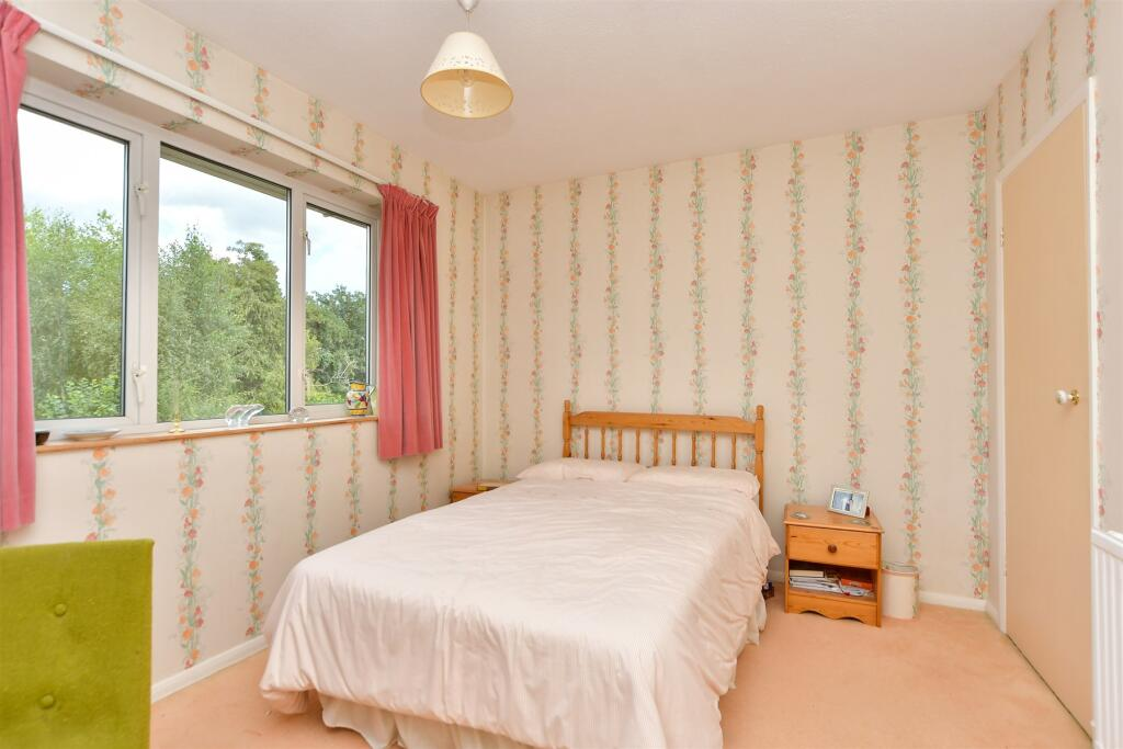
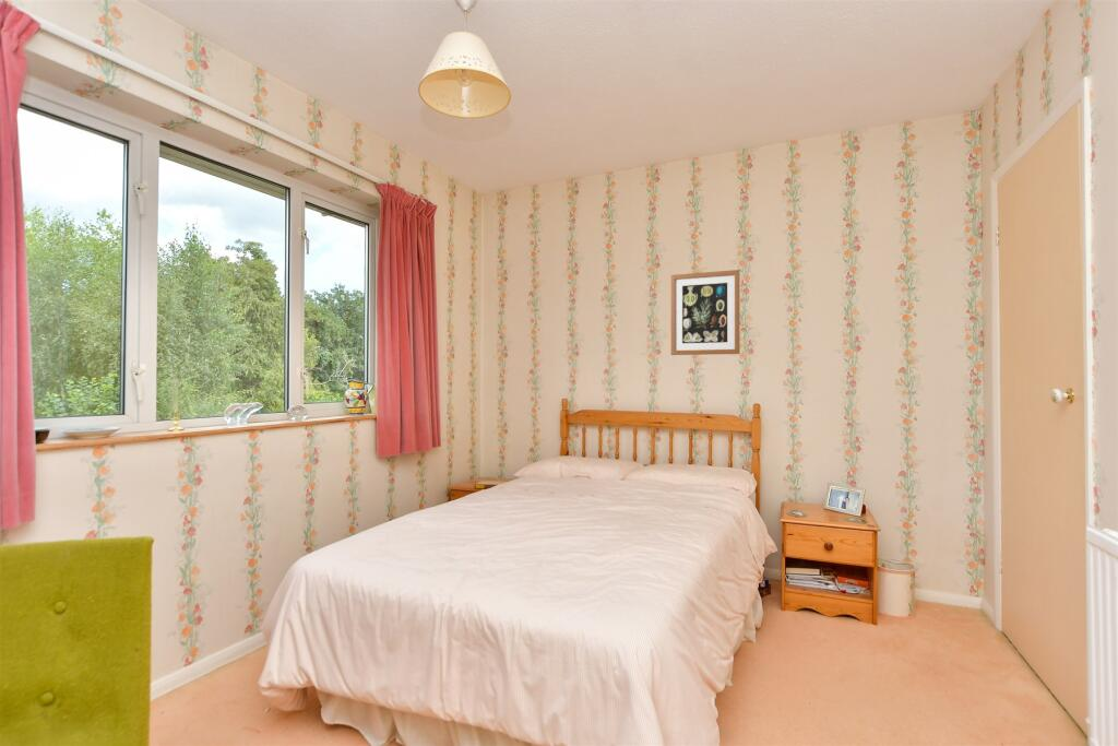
+ wall art [670,269,740,356]
